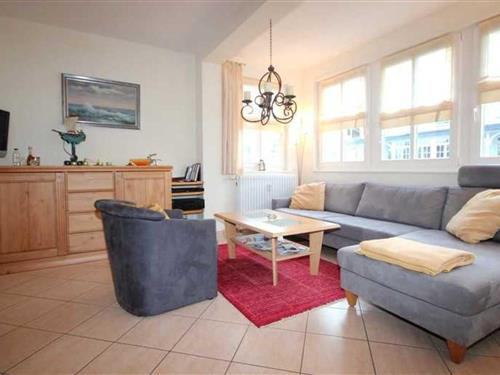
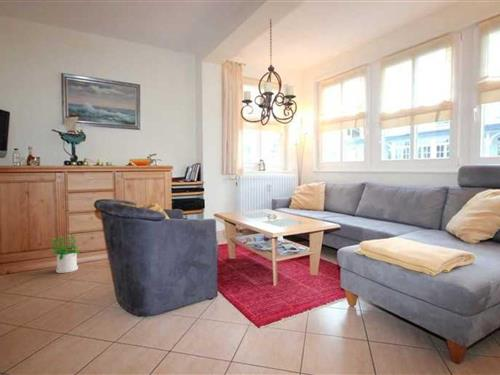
+ potted plant [49,234,80,274]
